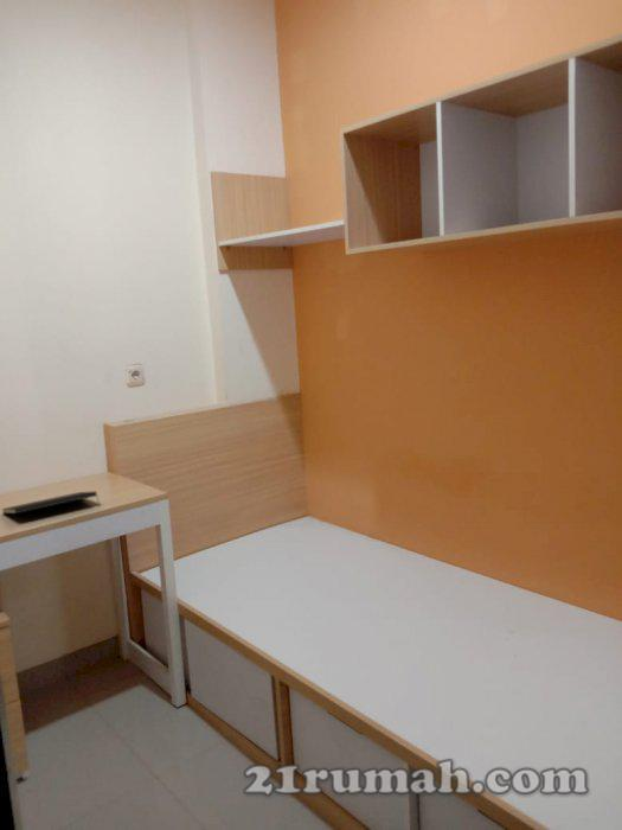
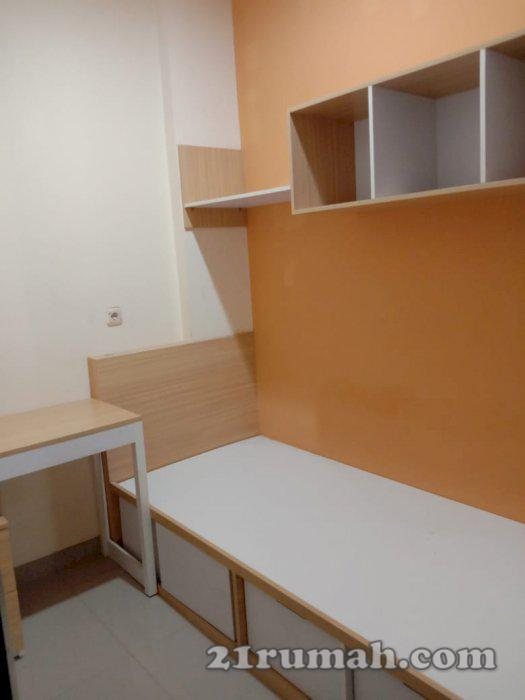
- notepad [0,490,101,515]
